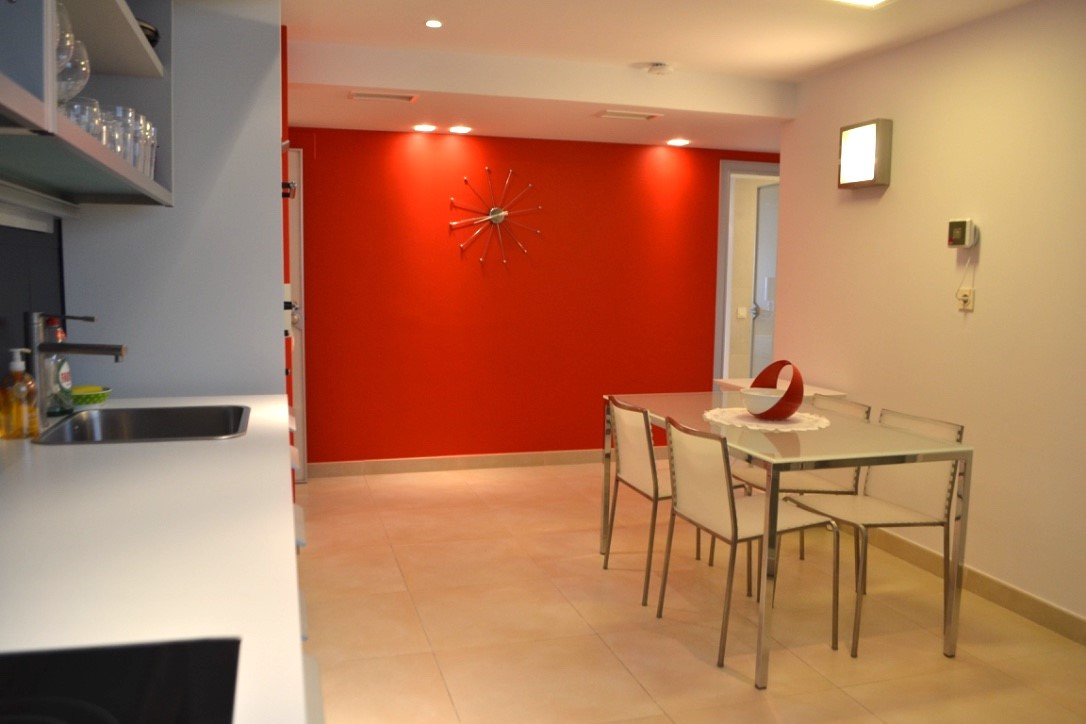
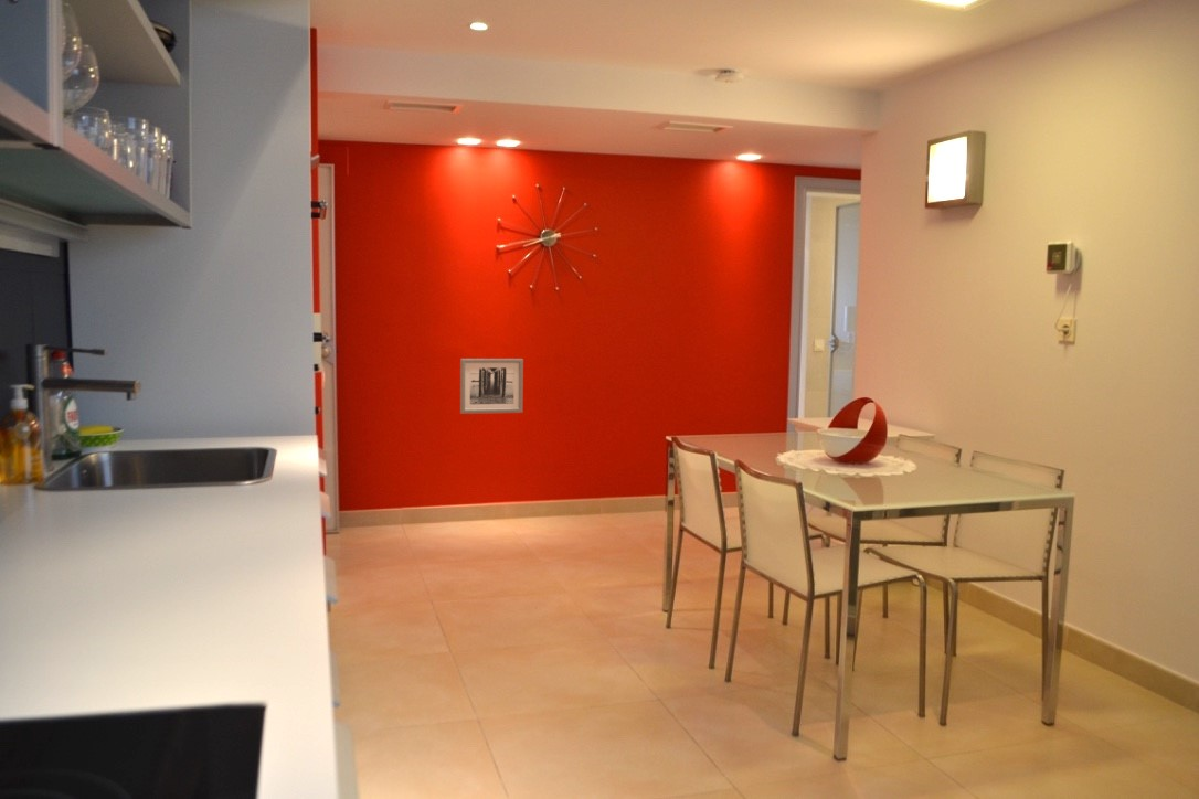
+ wall art [459,358,524,415]
